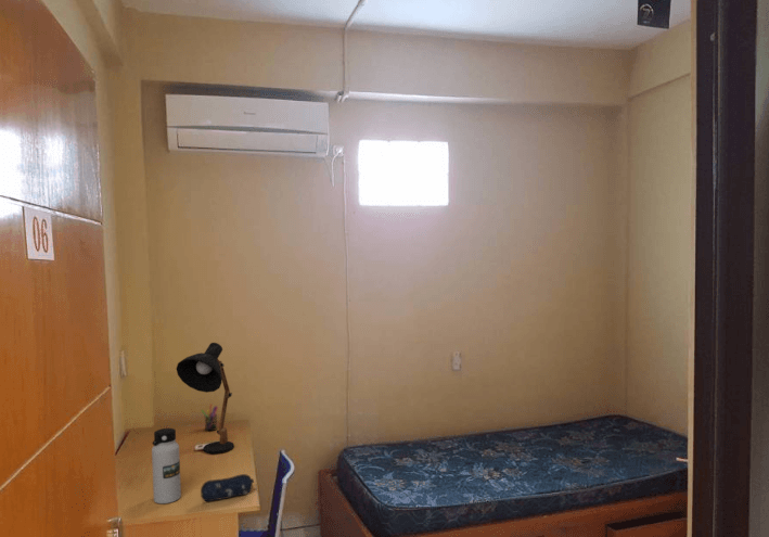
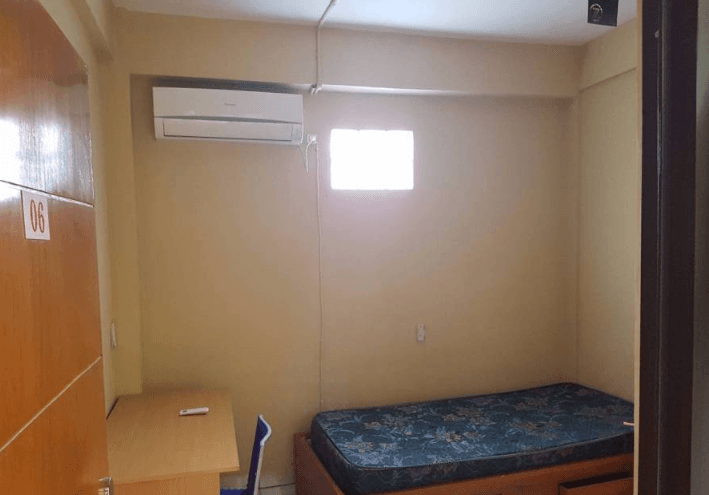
- water bottle [151,427,182,504]
- pen holder [200,402,219,432]
- desk lamp [176,342,235,455]
- pencil case [200,473,255,502]
